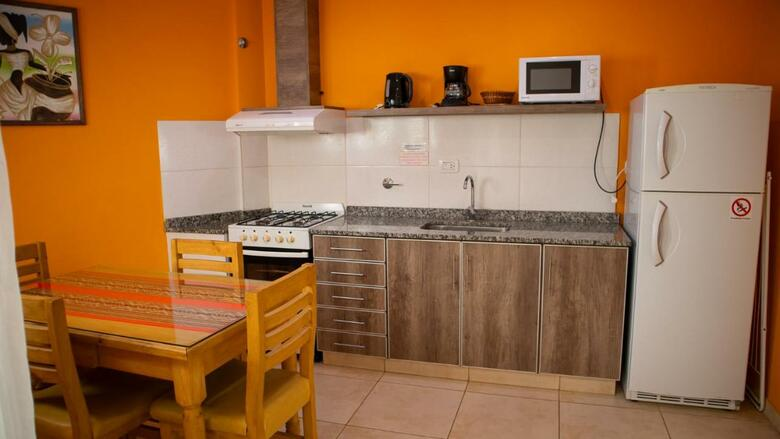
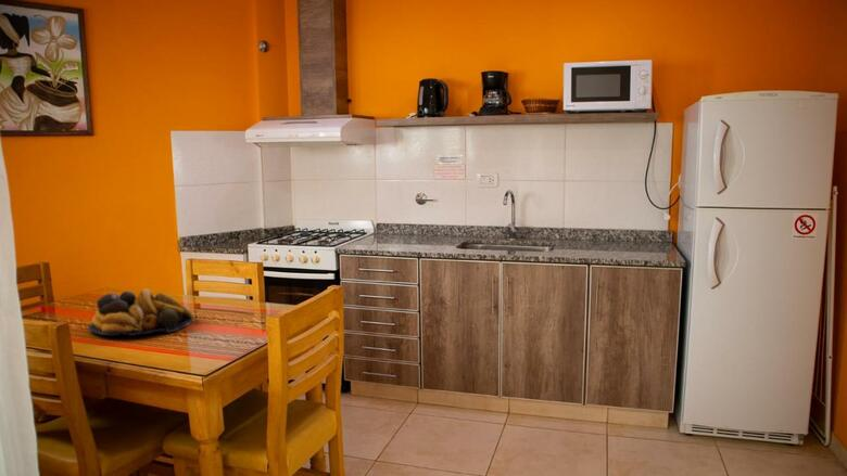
+ fruit bowl [87,287,195,337]
